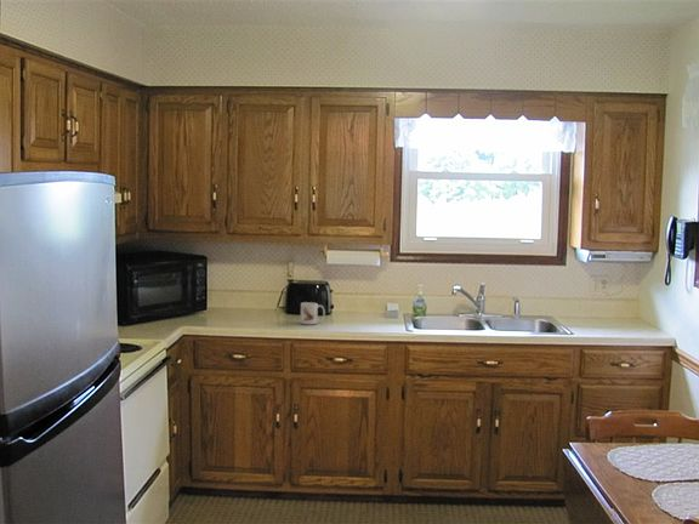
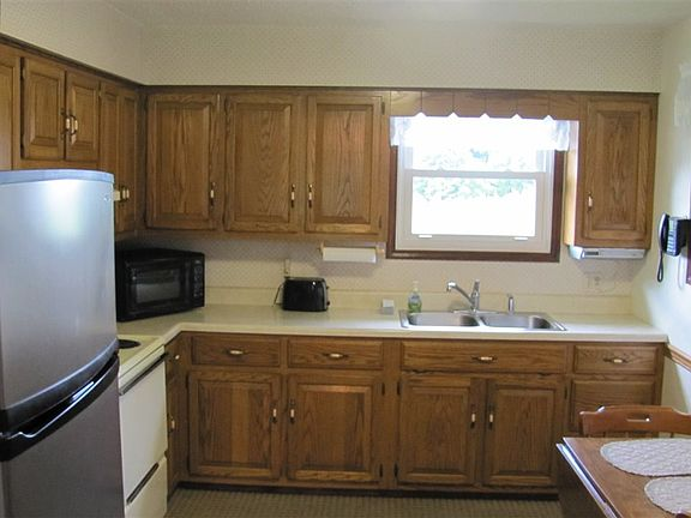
- mug [300,301,326,325]
